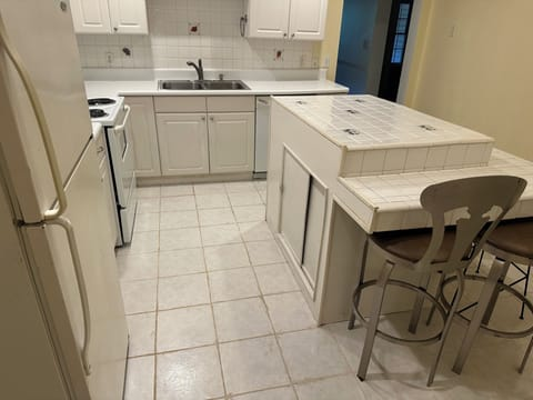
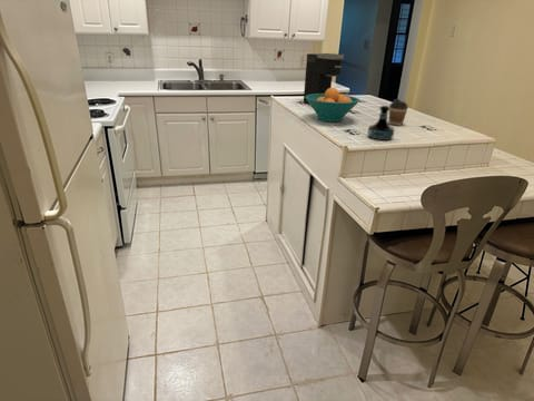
+ fruit bowl [305,87,360,123]
+ coffee cup [388,98,409,127]
+ coffee maker [303,52,345,105]
+ tequila bottle [367,105,396,141]
